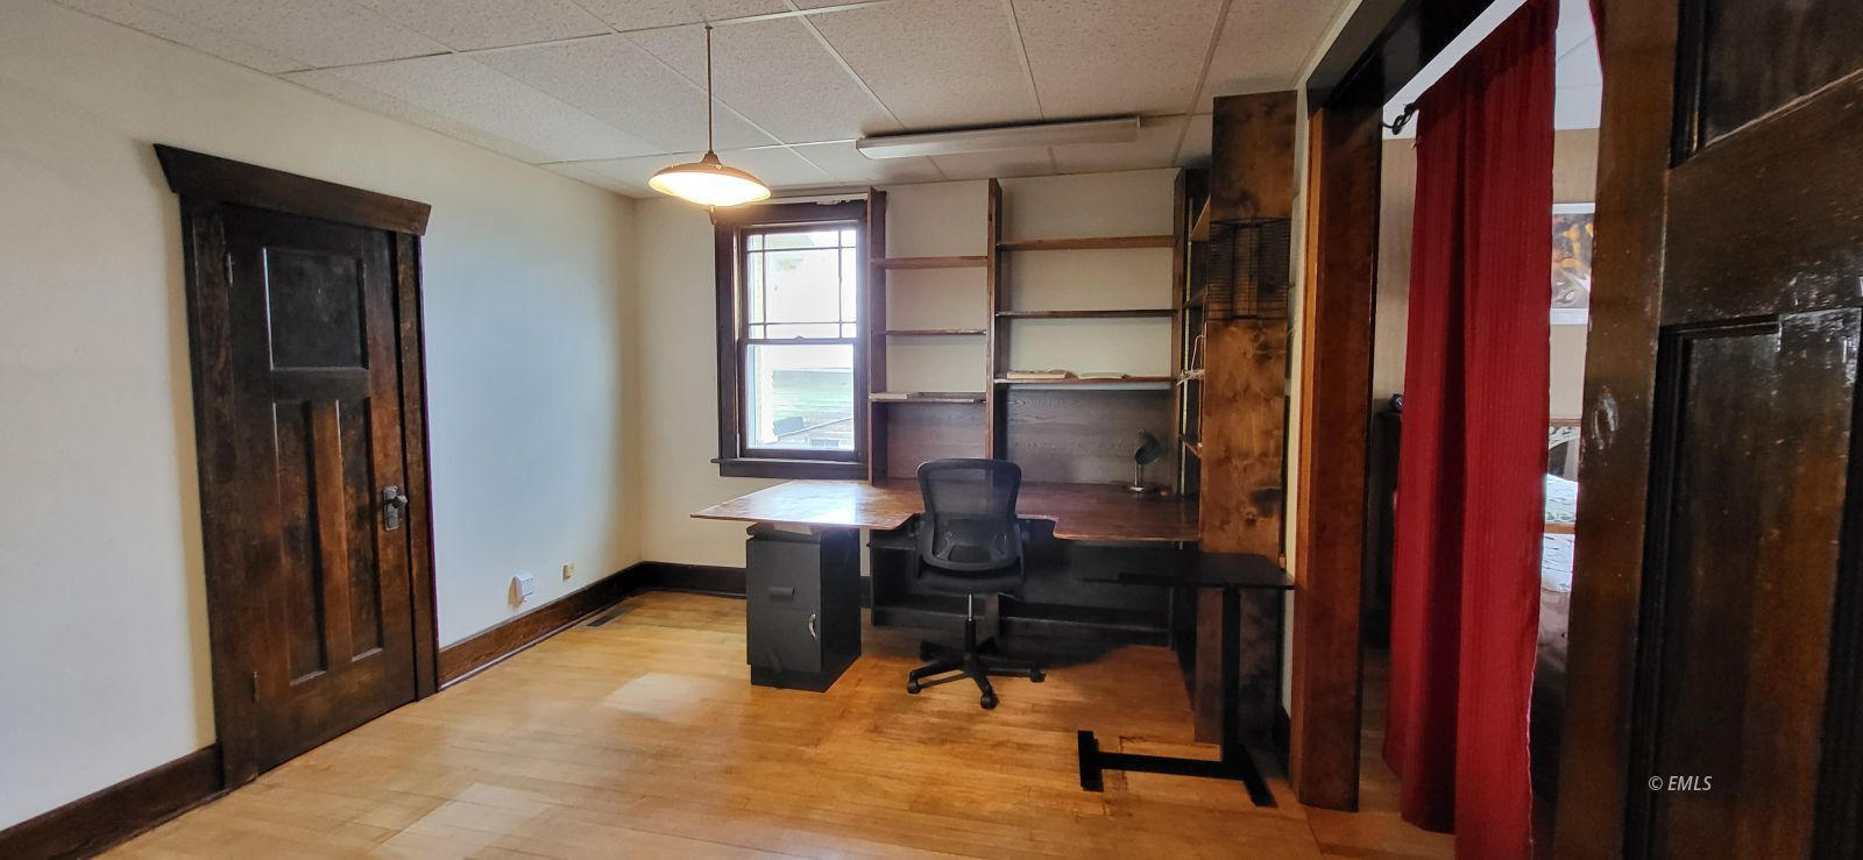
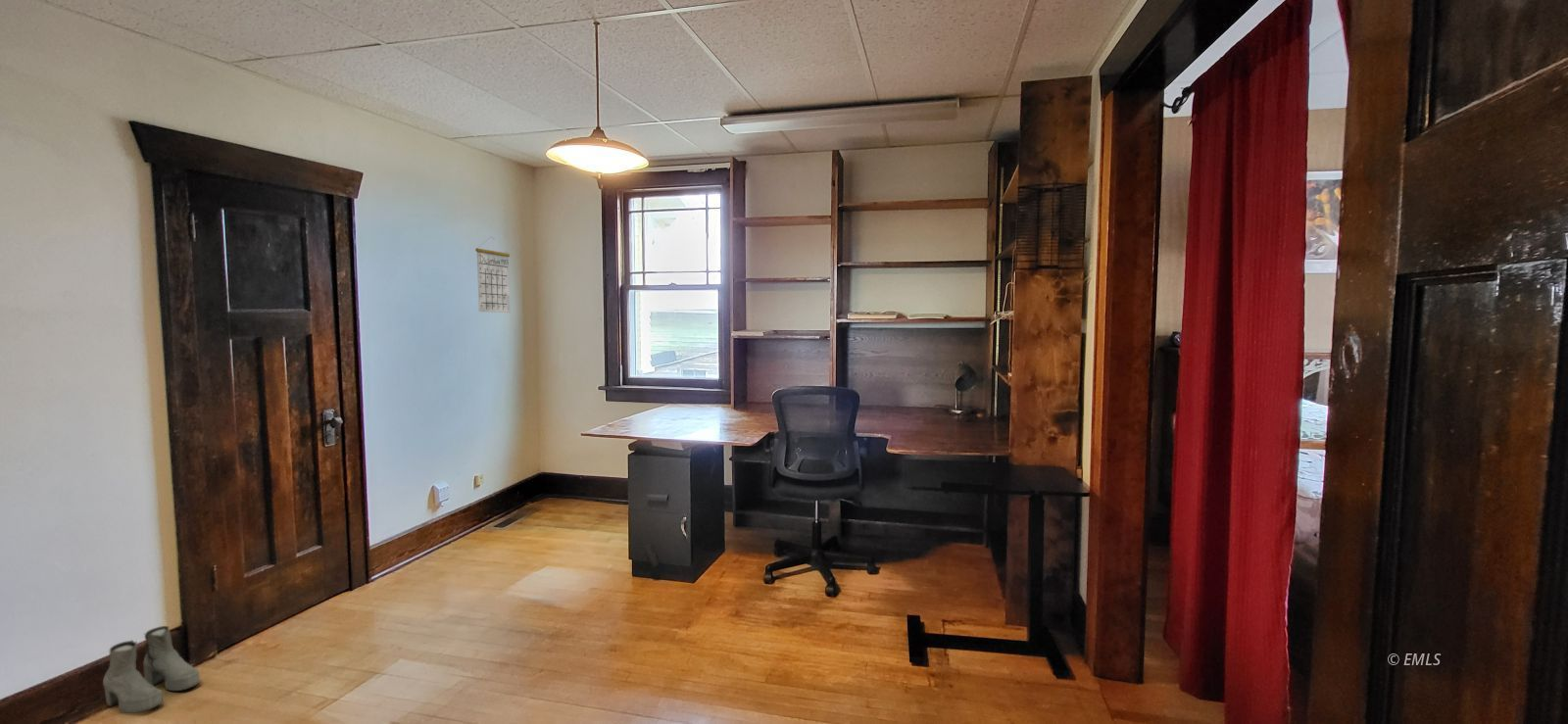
+ boots [102,625,201,714]
+ calendar [474,235,511,314]
